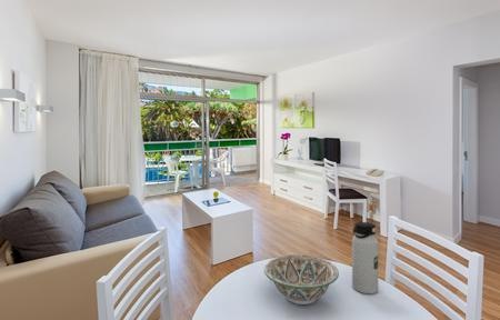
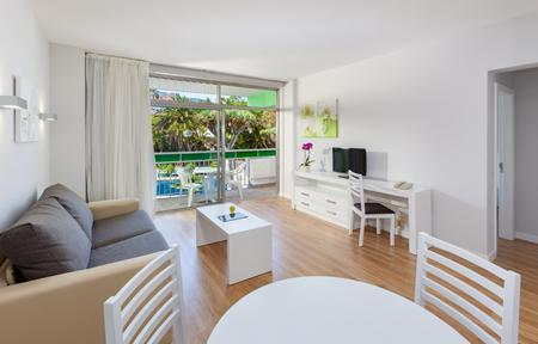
- water bottle [351,221,379,294]
- decorative bowl [263,253,340,306]
